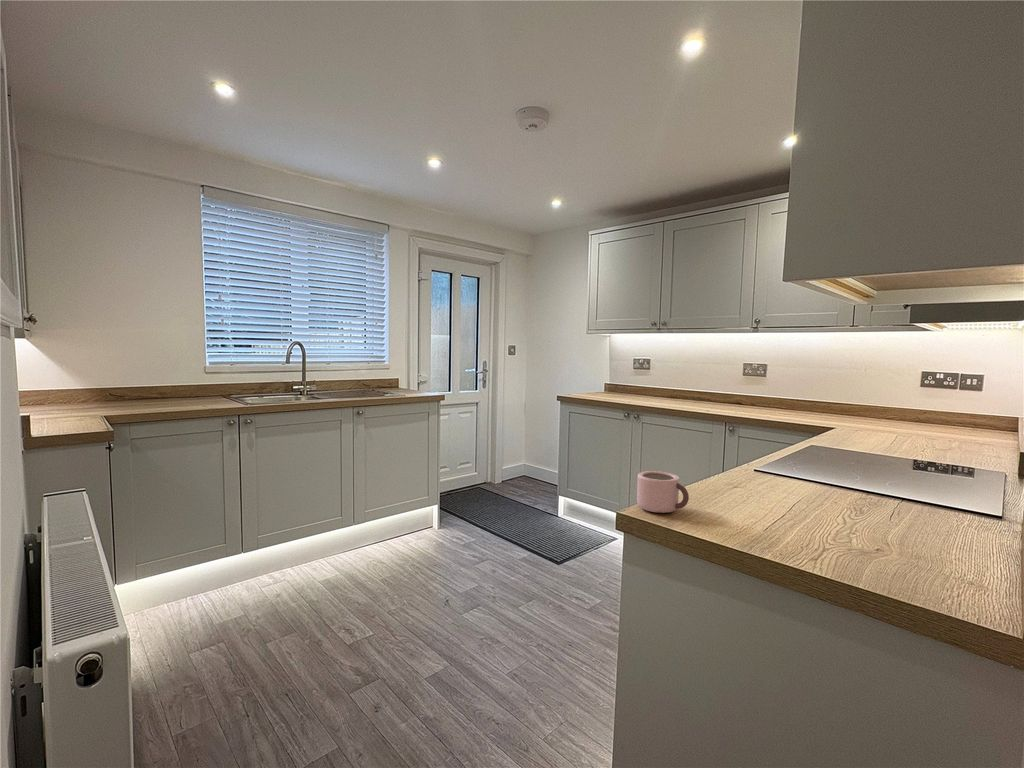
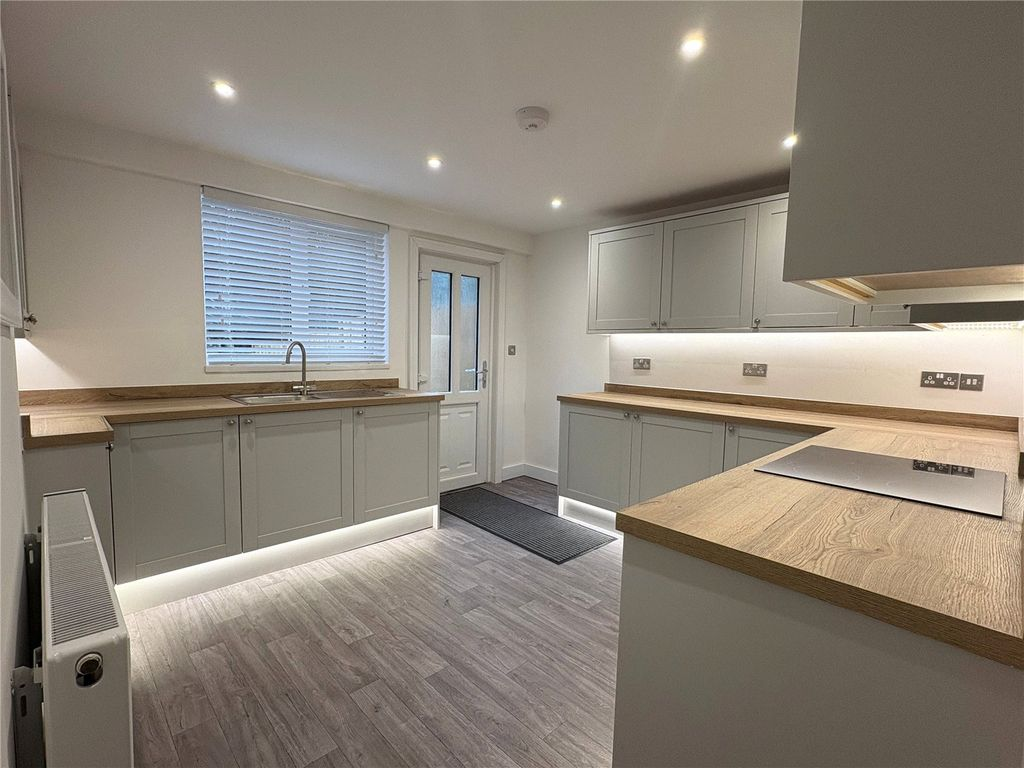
- mug [636,470,690,514]
